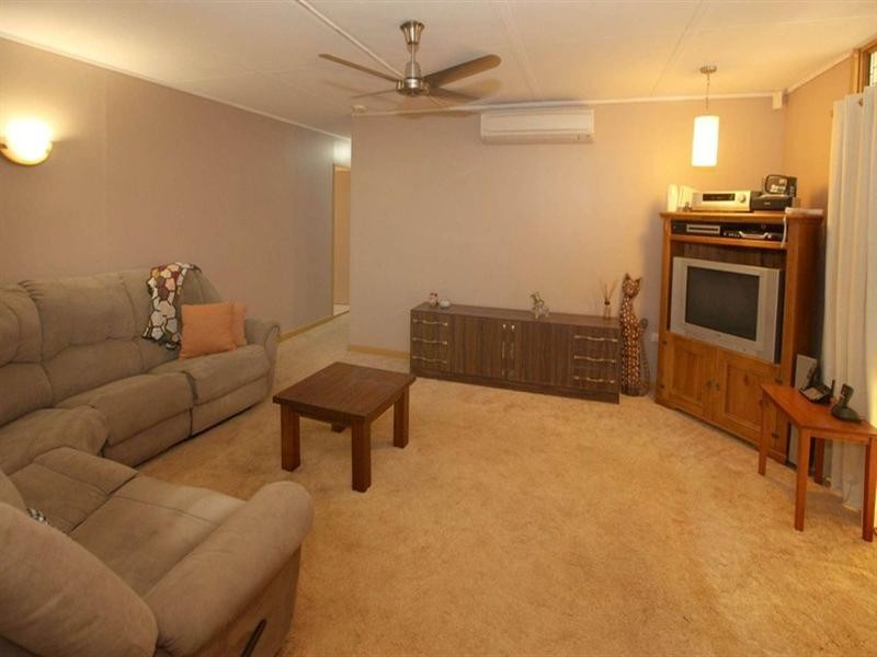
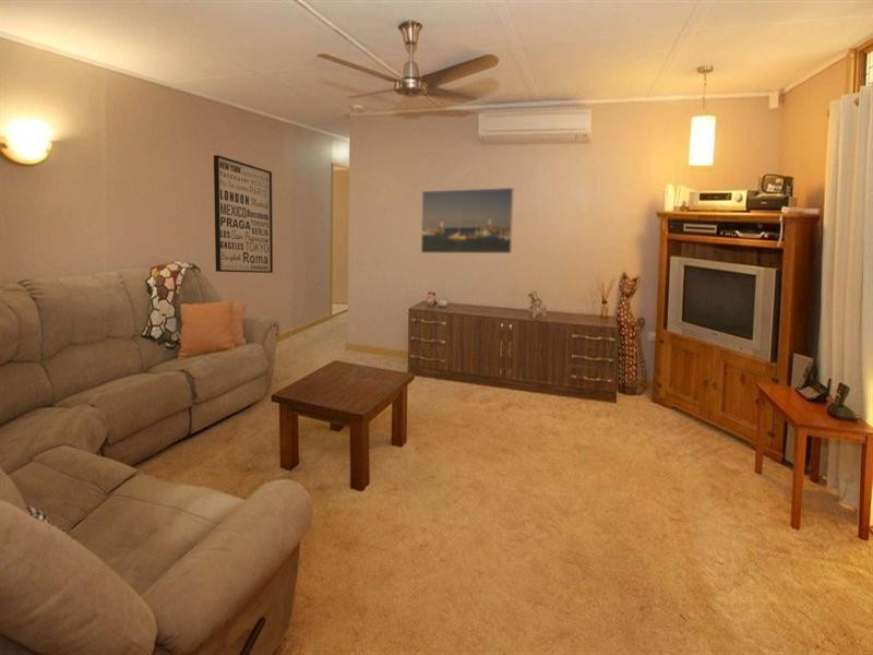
+ wall art [213,154,274,274]
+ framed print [420,187,515,254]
